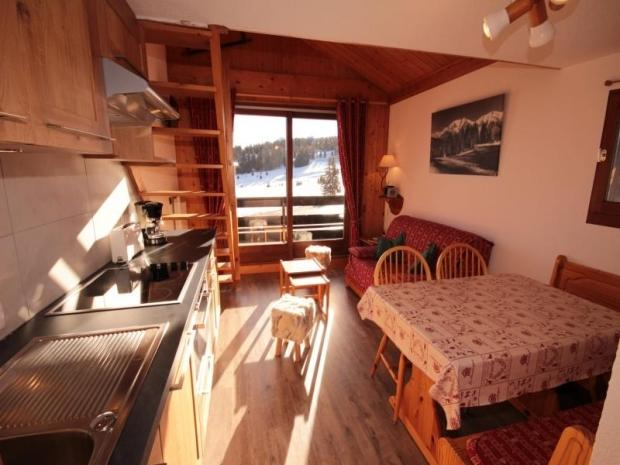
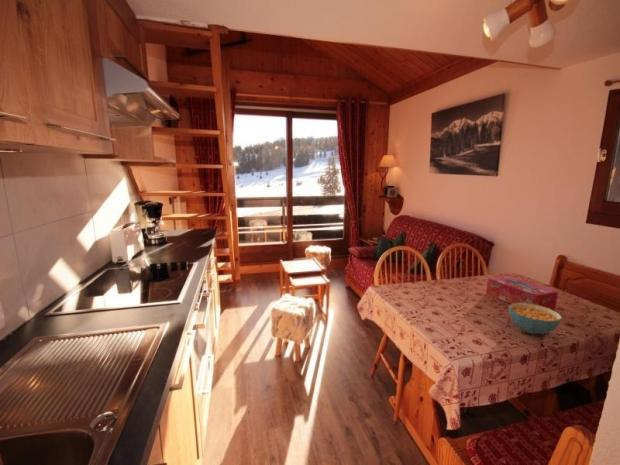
+ tissue box [485,275,559,311]
+ cereal bowl [508,303,563,335]
